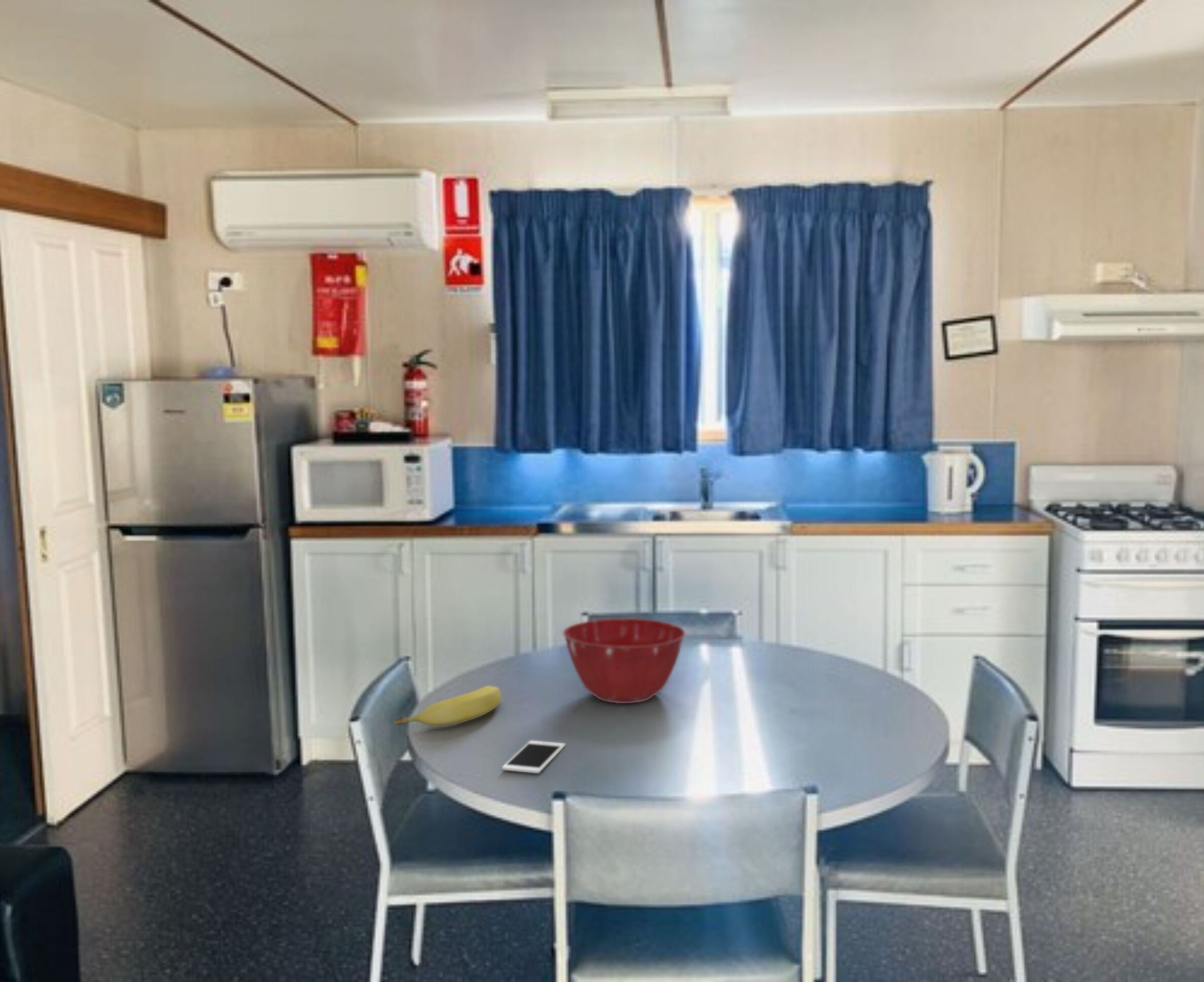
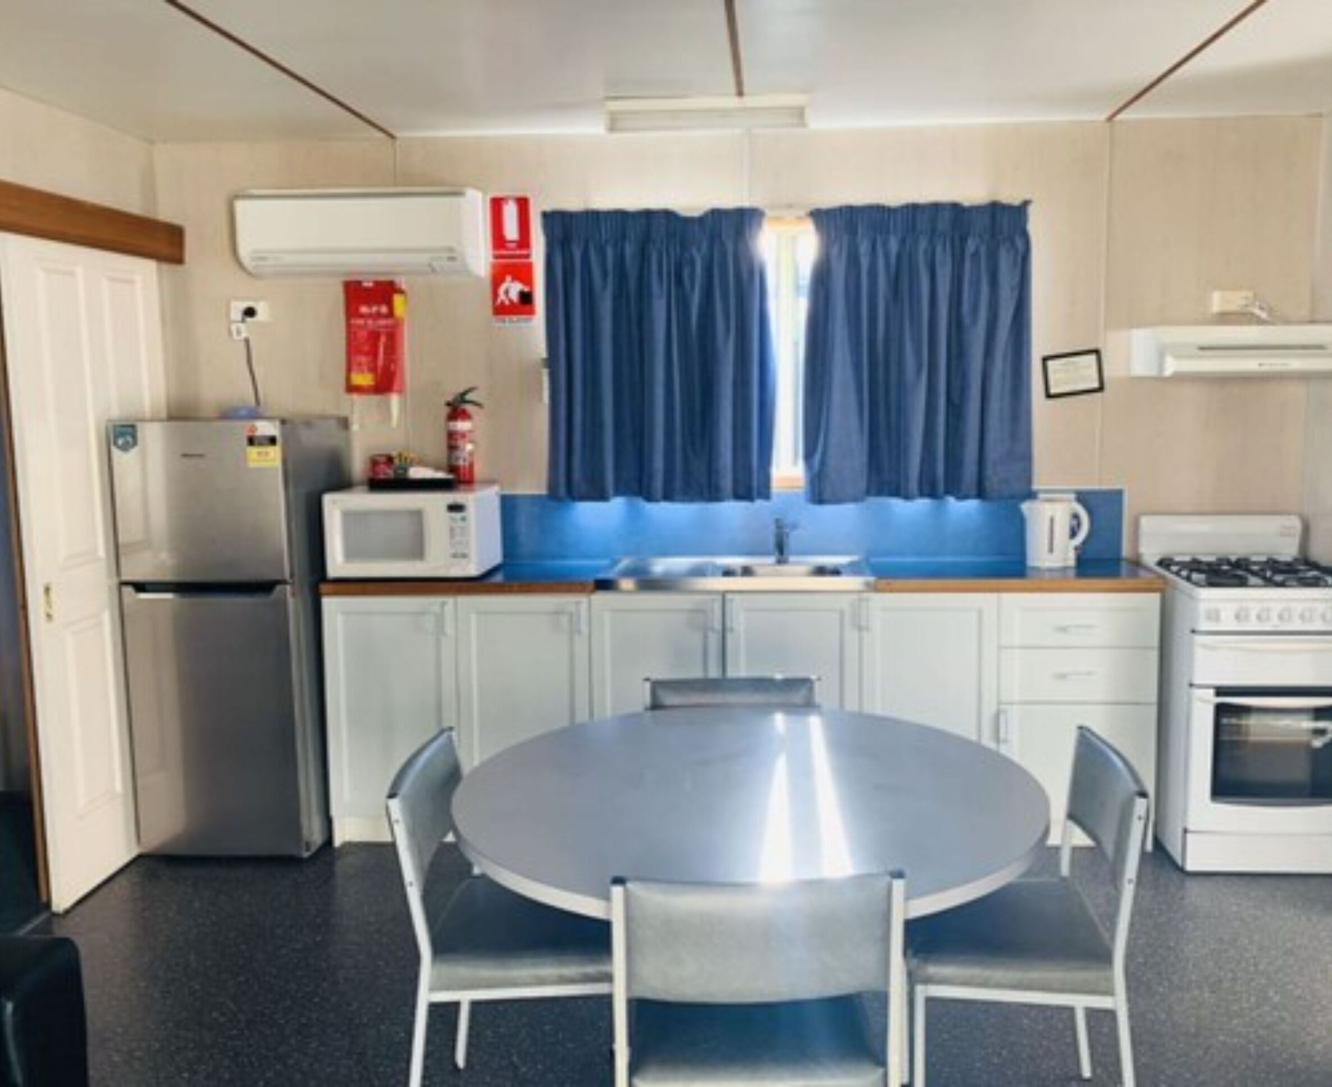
- banana [393,685,502,728]
- cell phone [501,740,566,774]
- mixing bowl [562,618,686,704]
